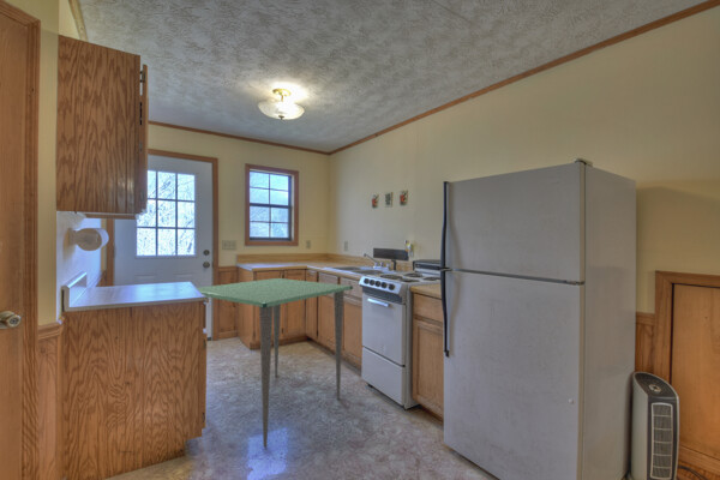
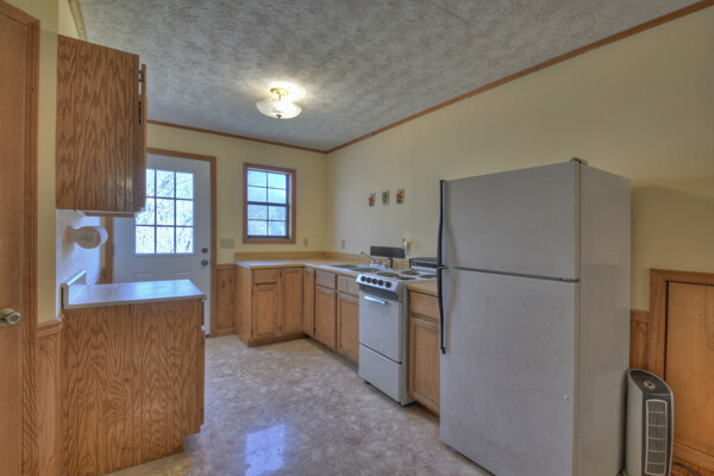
- dining table [196,277,354,449]
